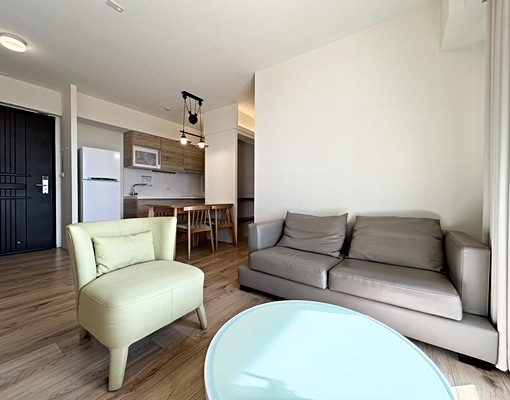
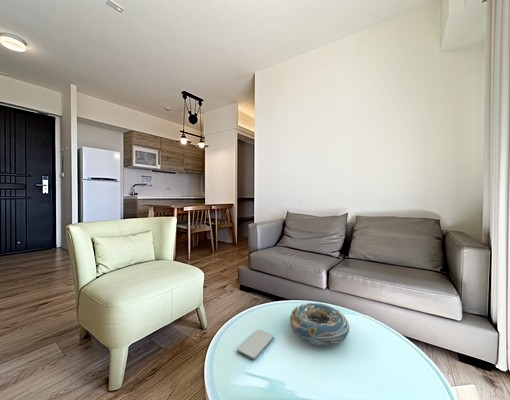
+ decorative bowl [289,301,351,347]
+ smartphone [236,329,275,361]
